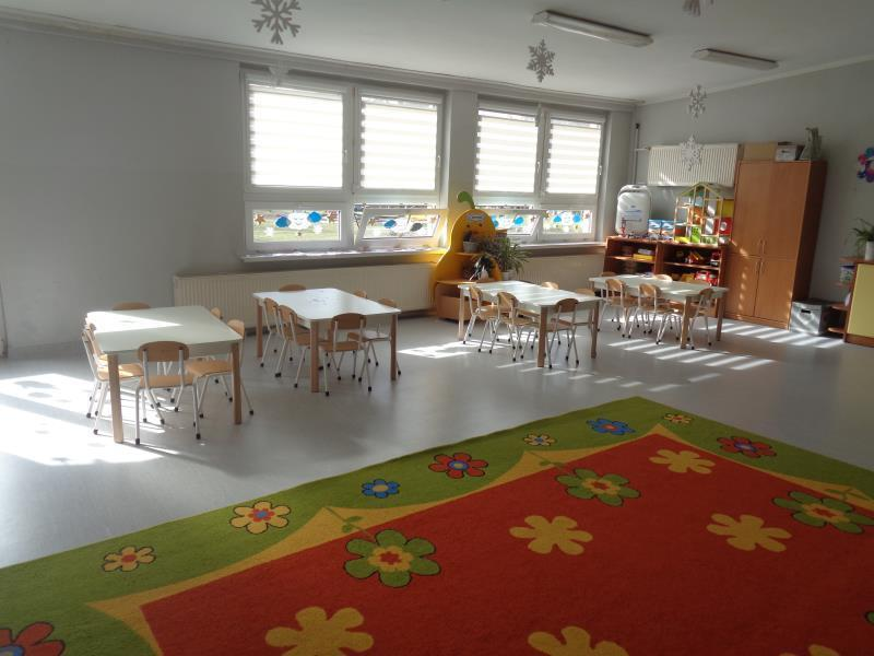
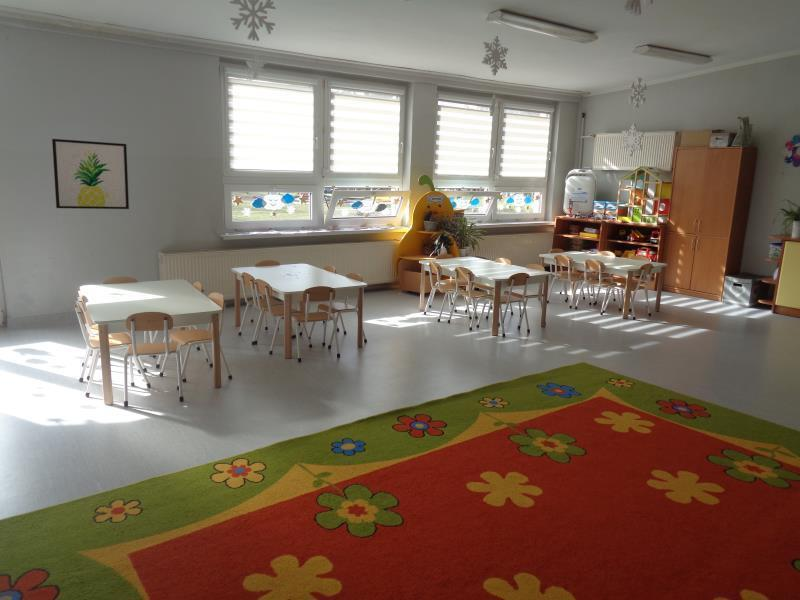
+ wall art [51,138,130,210]
